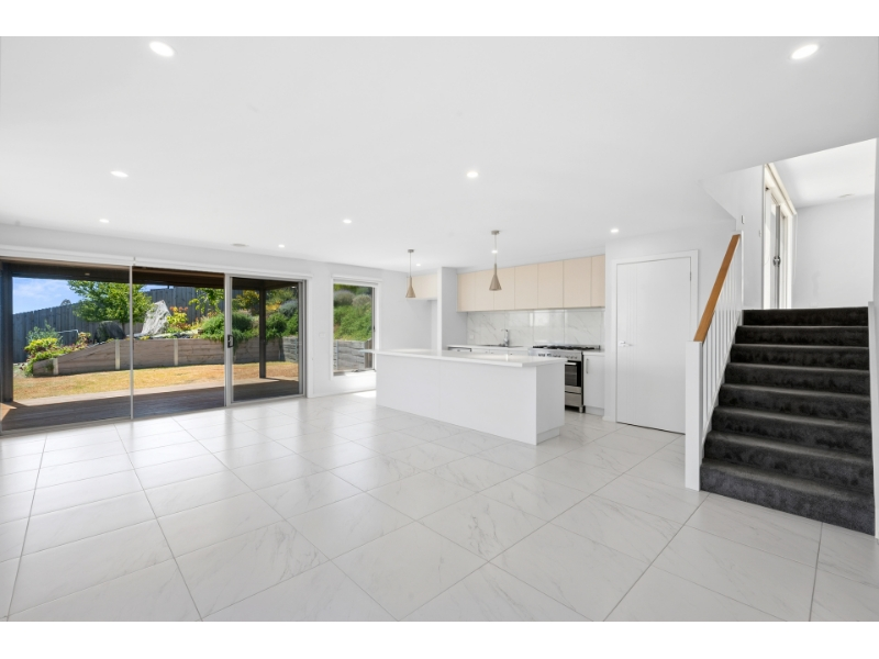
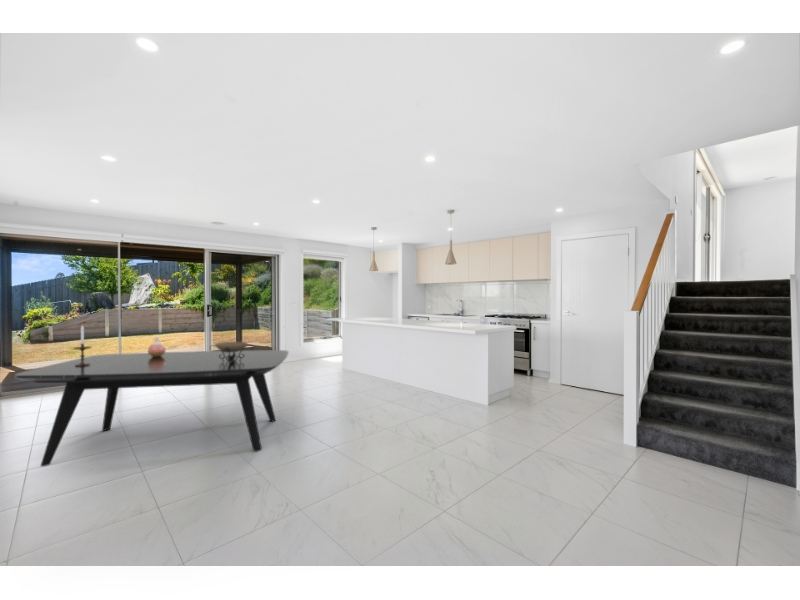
+ candlestick [72,321,92,366]
+ decorative bowl [209,341,254,362]
+ dining table [14,349,289,467]
+ vase [147,336,167,357]
